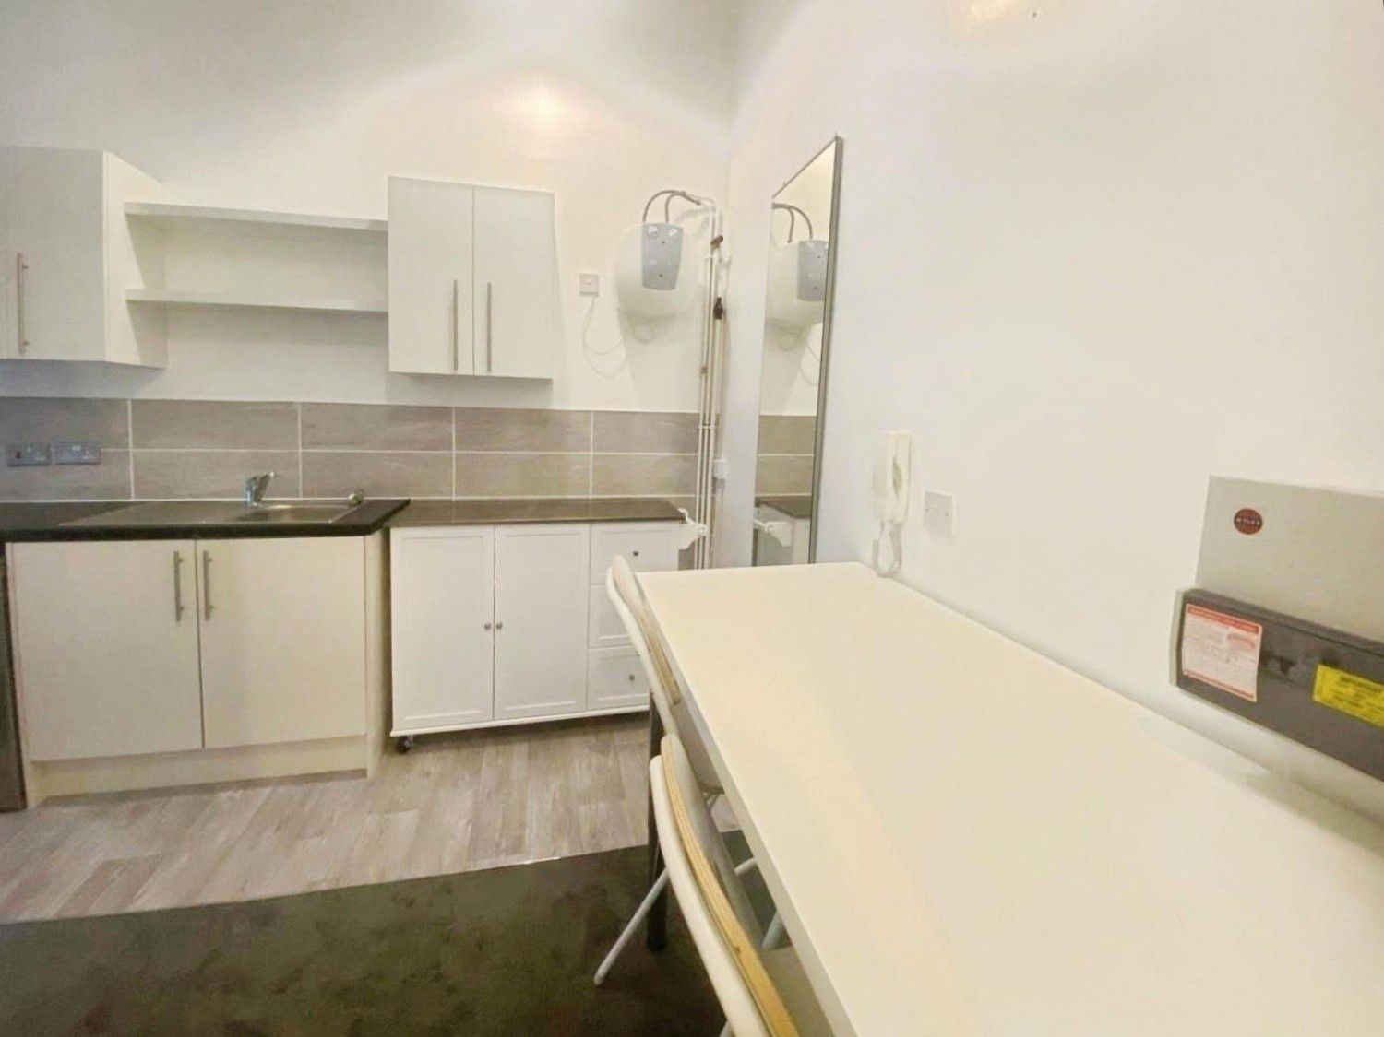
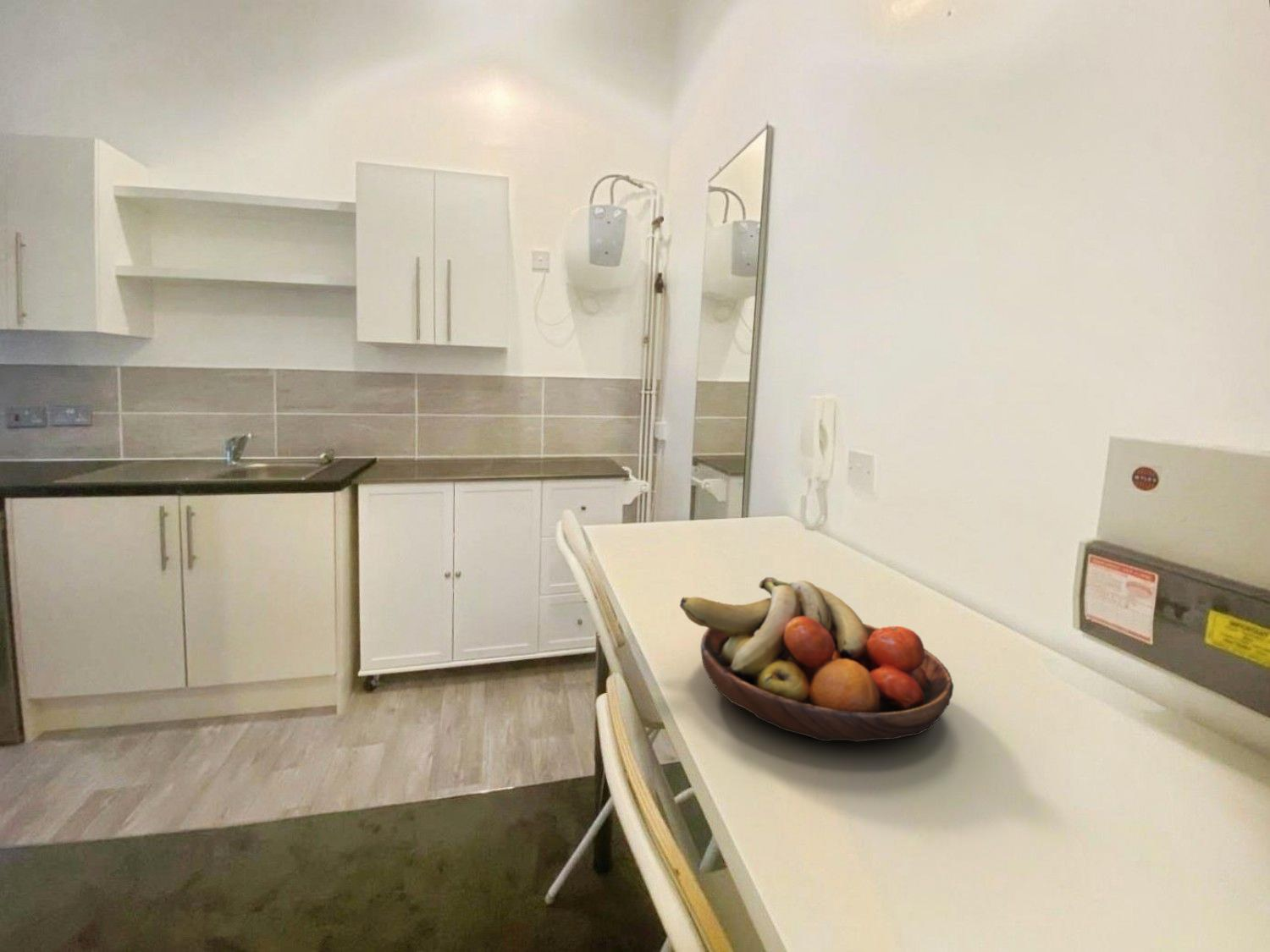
+ fruit bowl [679,576,954,743]
